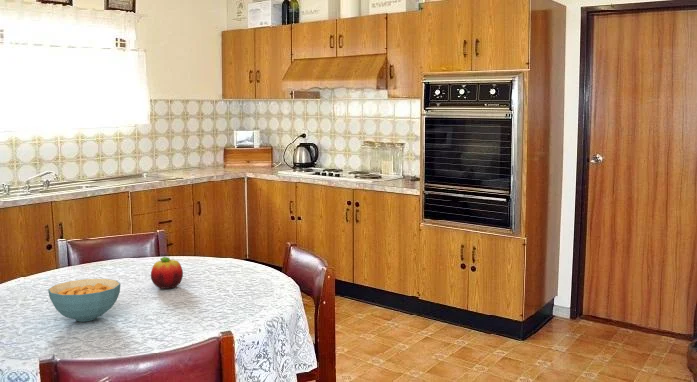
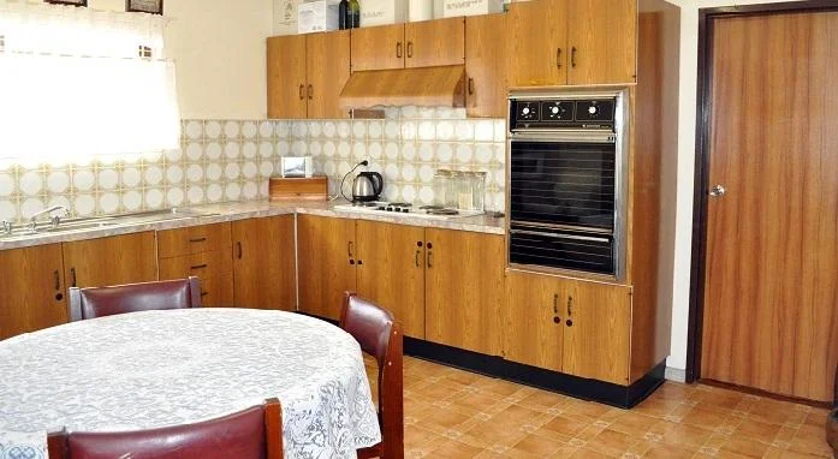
- cereal bowl [47,278,121,323]
- fruit [150,256,184,290]
